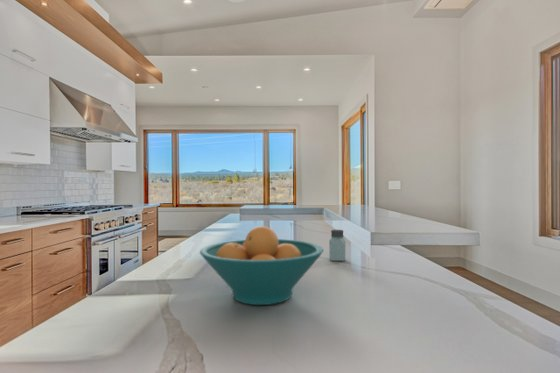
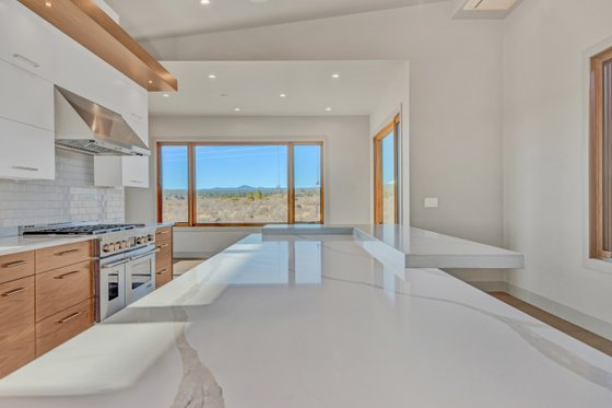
- saltshaker [328,229,347,262]
- fruit bowl [199,225,324,306]
